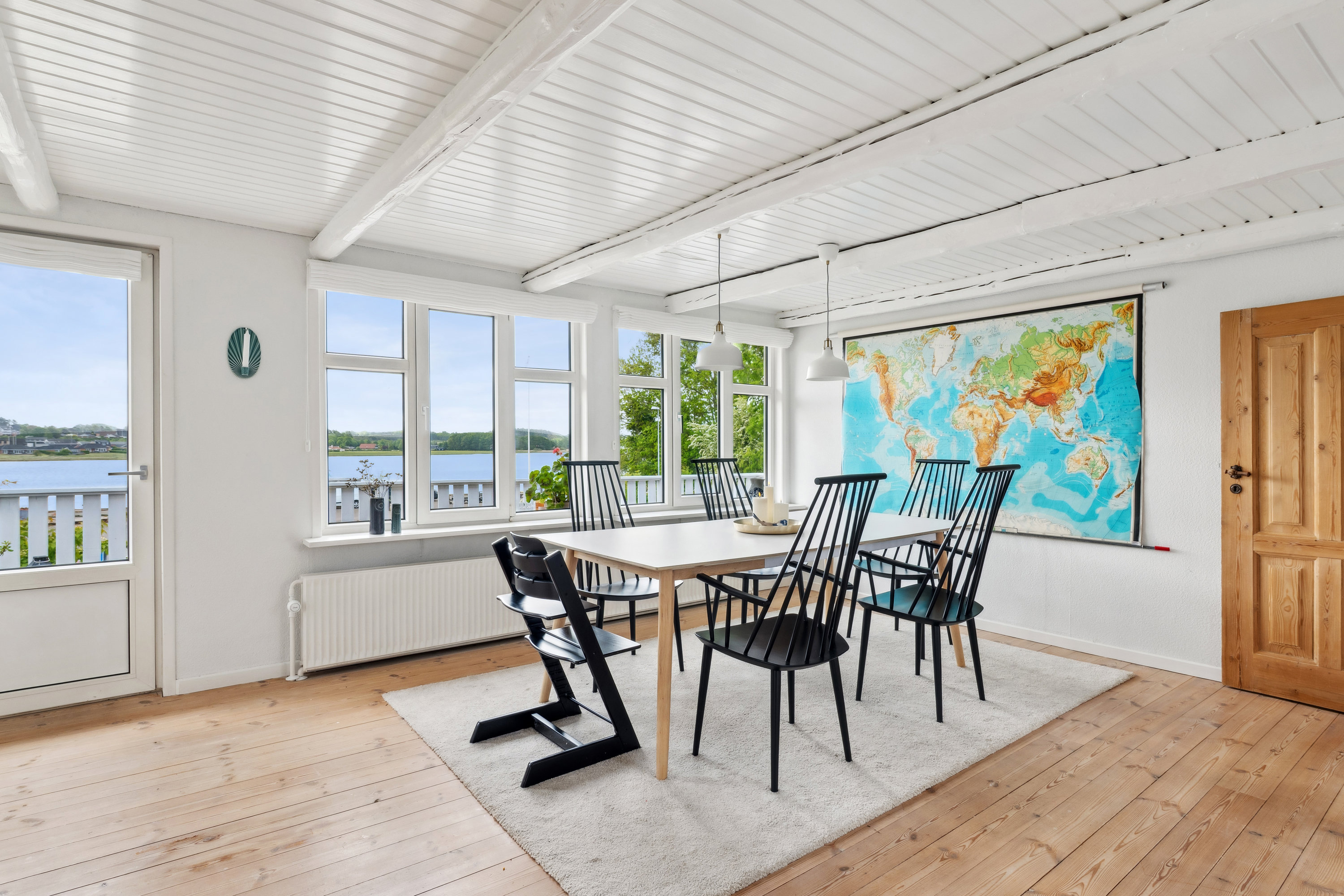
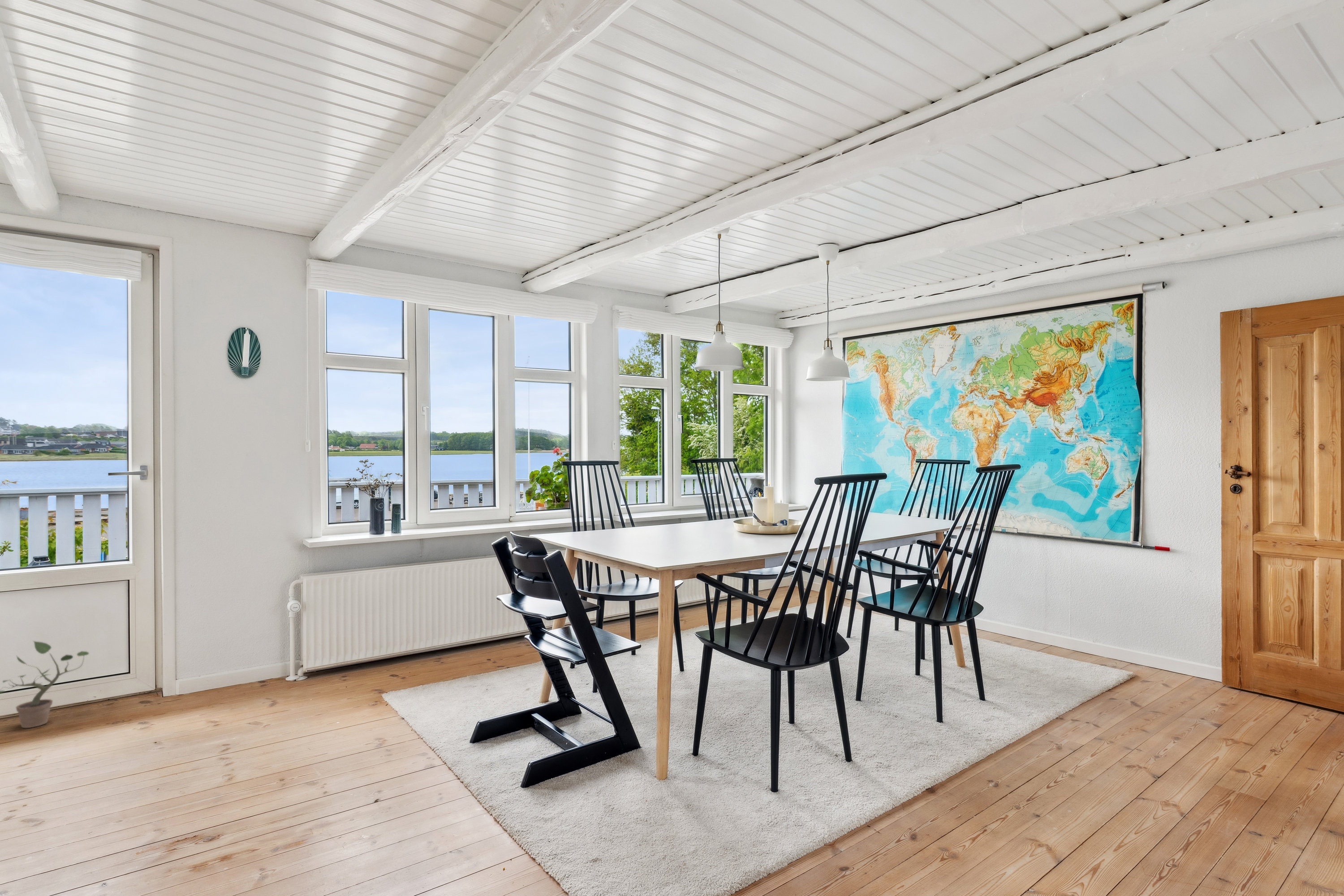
+ potted plant [0,640,90,728]
